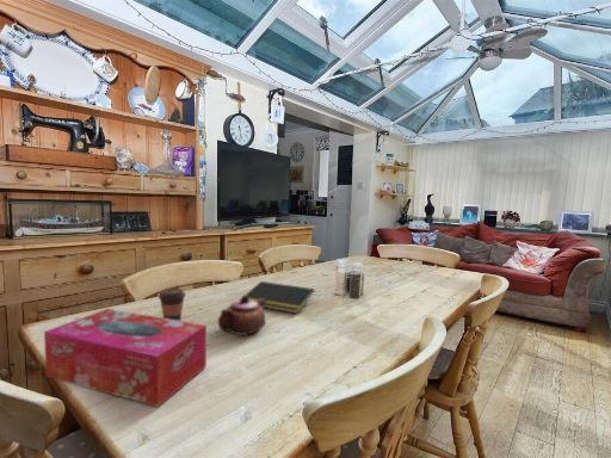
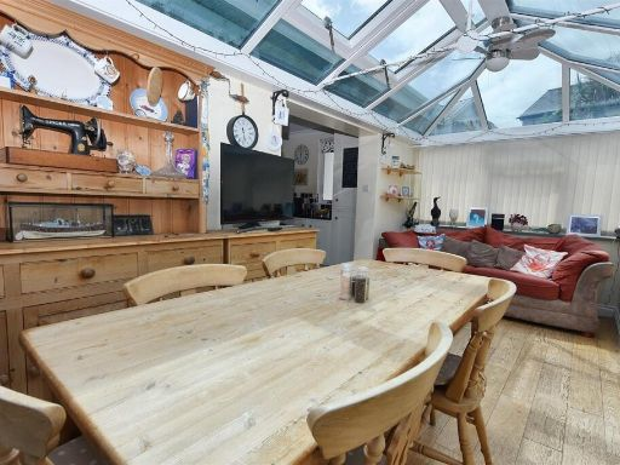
- tissue box [43,308,208,408]
- notepad [237,280,315,315]
- teapot [217,293,266,336]
- coffee cup [158,287,187,321]
